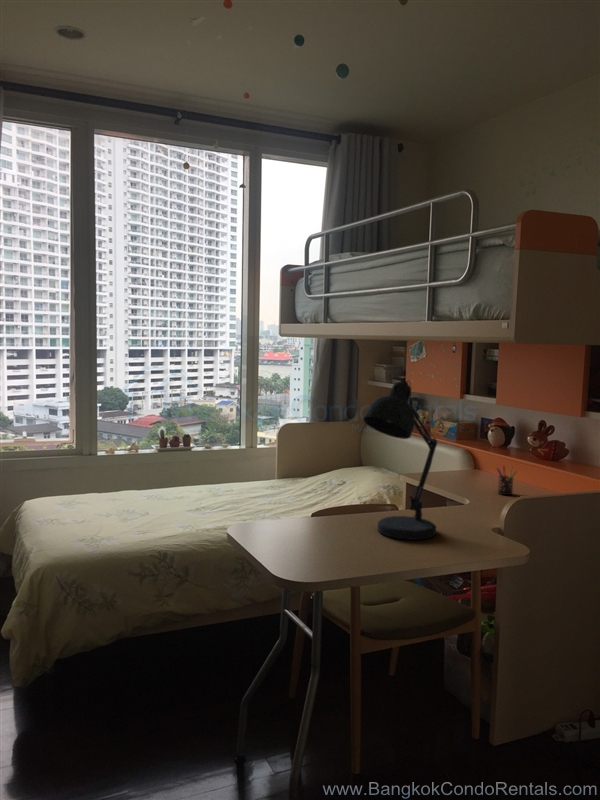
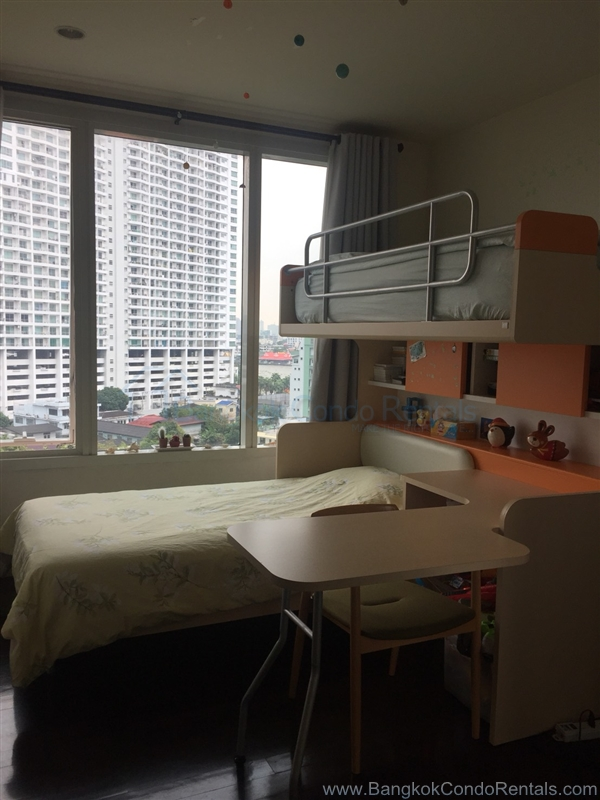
- desk lamp [362,380,439,541]
- pen holder [495,465,518,496]
